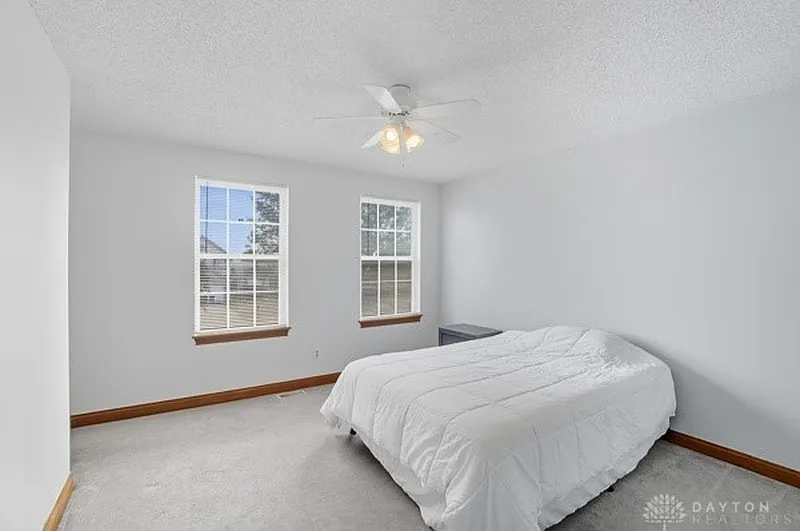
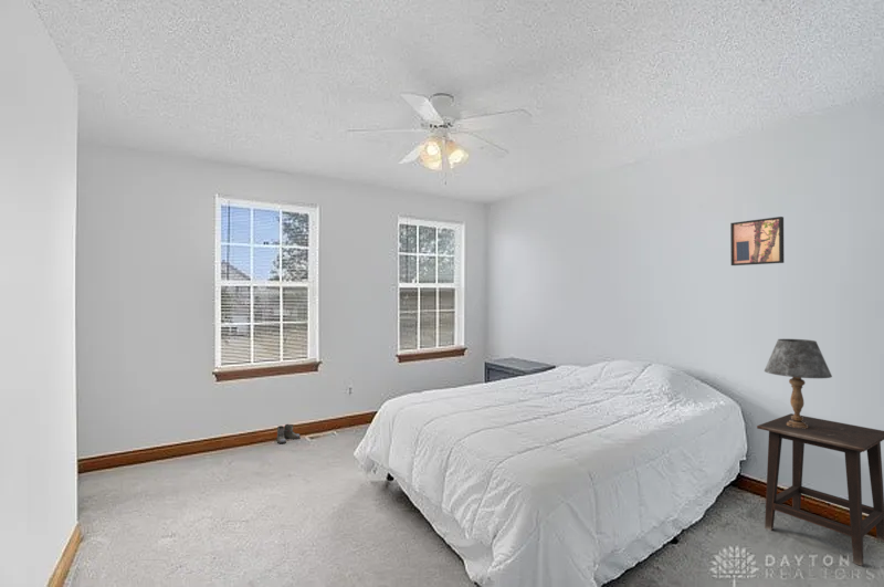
+ wall art [729,216,785,266]
+ table lamp [764,338,833,429]
+ boots [275,423,301,444]
+ side table [756,412,884,567]
